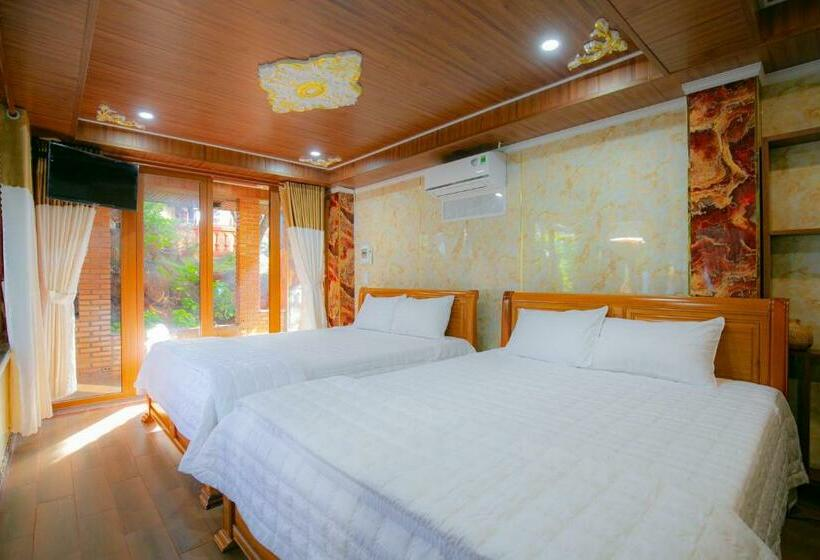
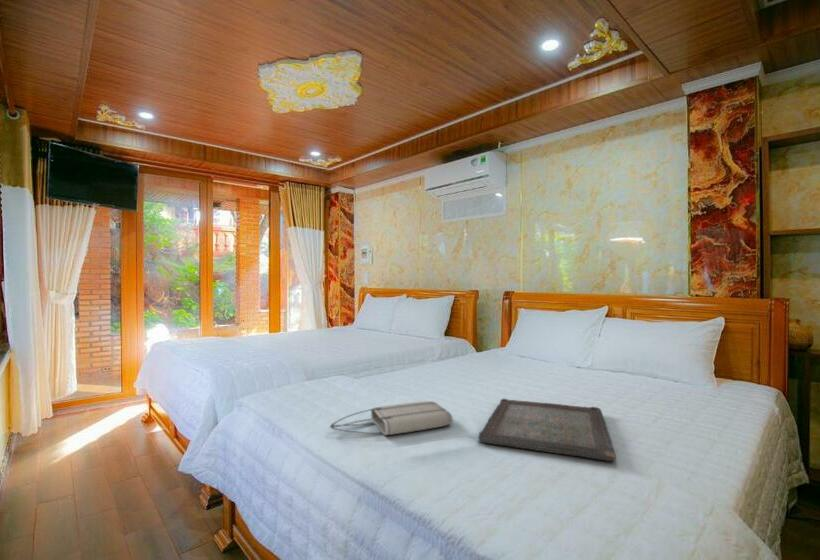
+ serving tray [477,398,617,462]
+ tote bag [329,400,454,436]
